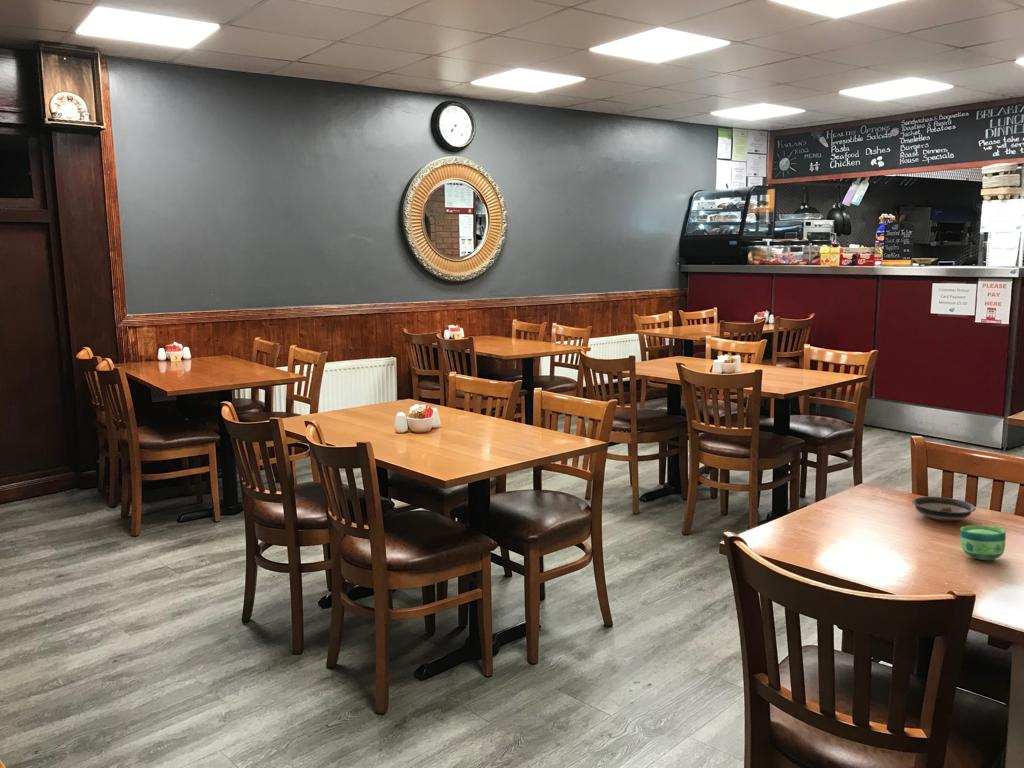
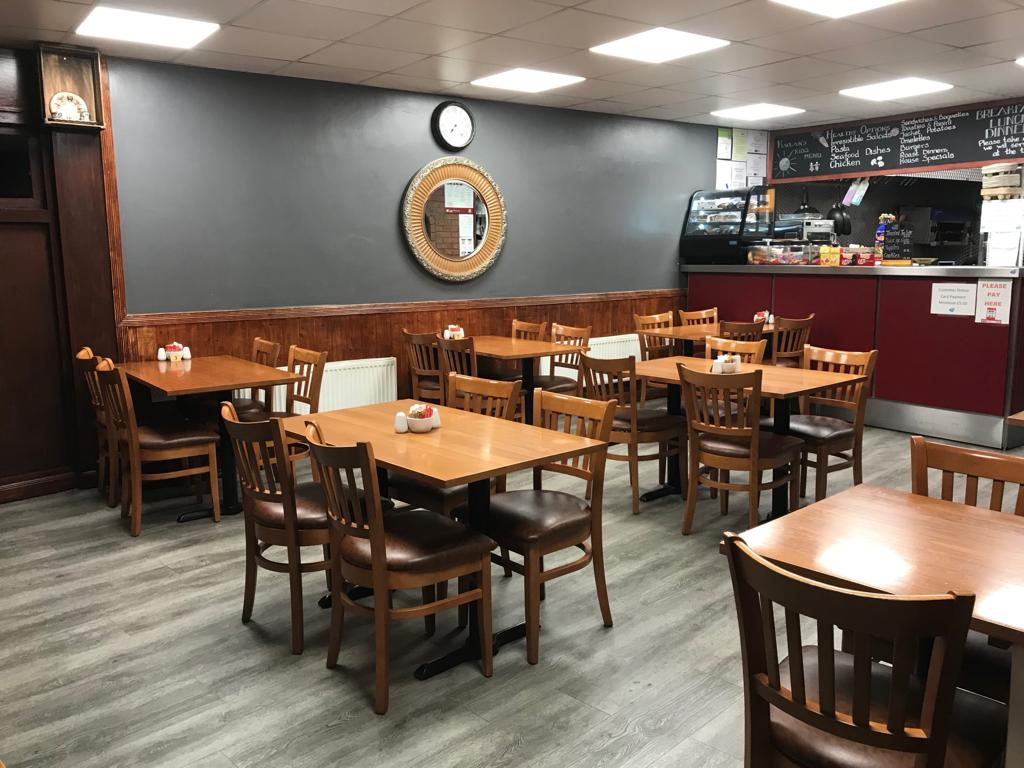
- cup [959,525,1007,561]
- saucer [911,496,977,522]
